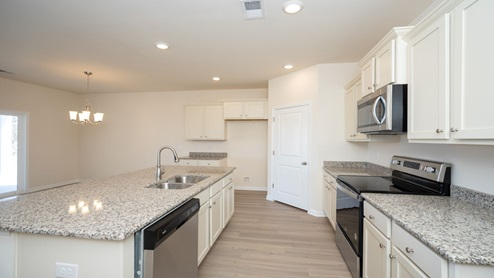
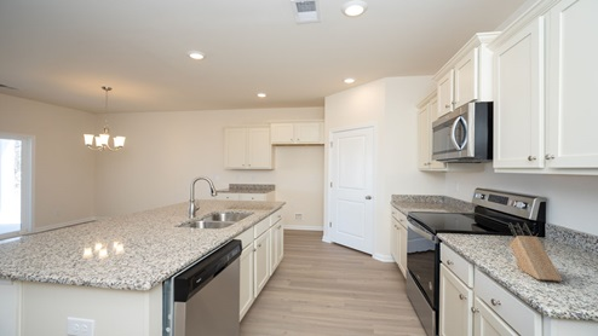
+ knife block [507,221,563,283]
